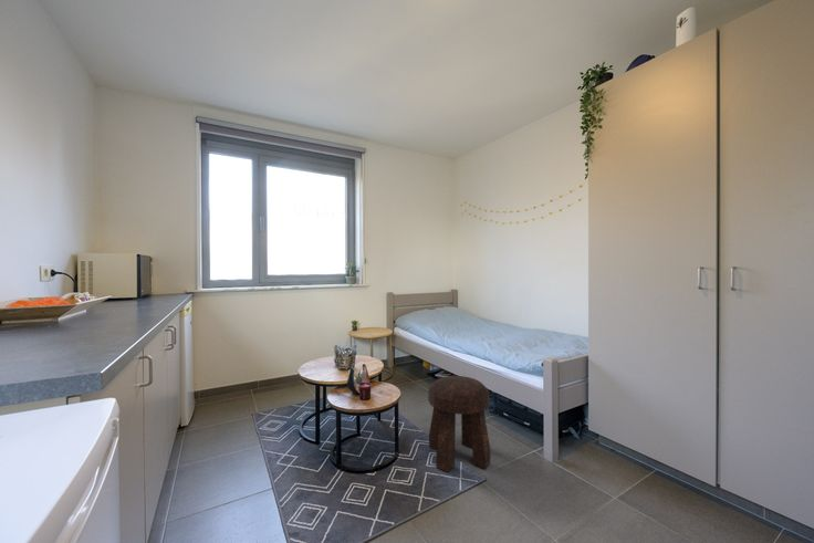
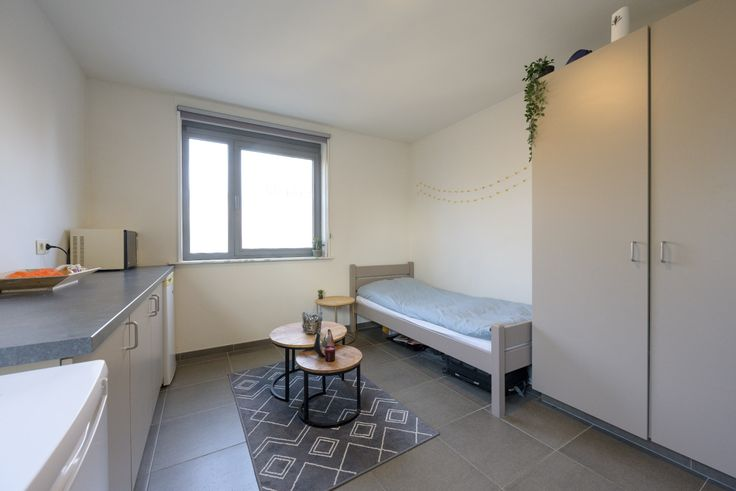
- stool [427,375,491,473]
